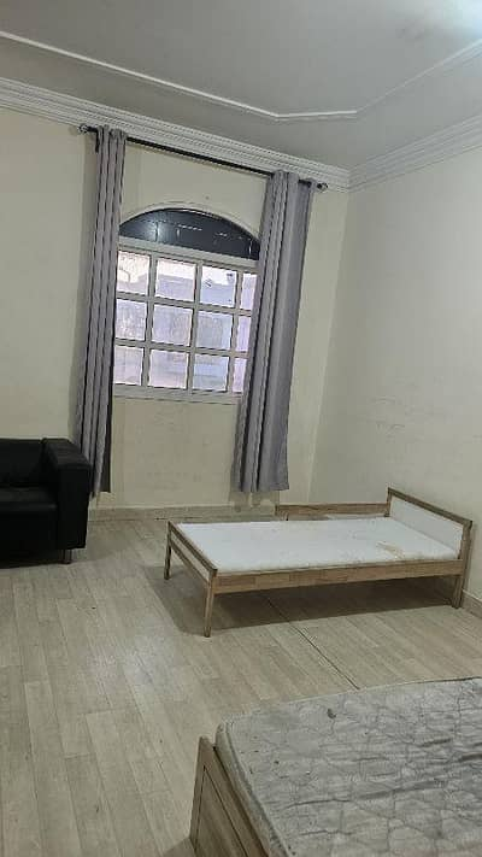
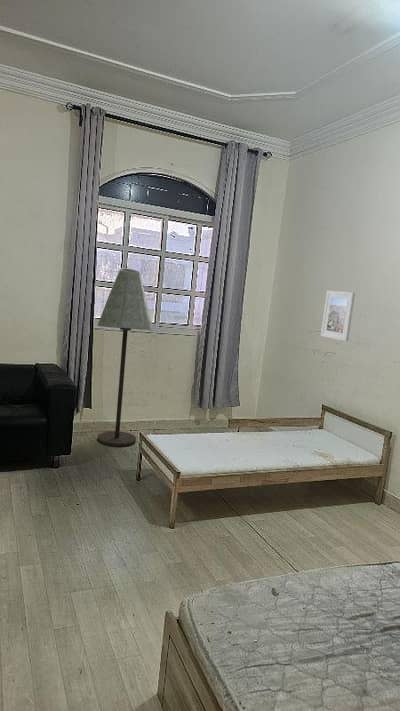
+ floor lamp [96,267,154,447]
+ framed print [320,290,356,342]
